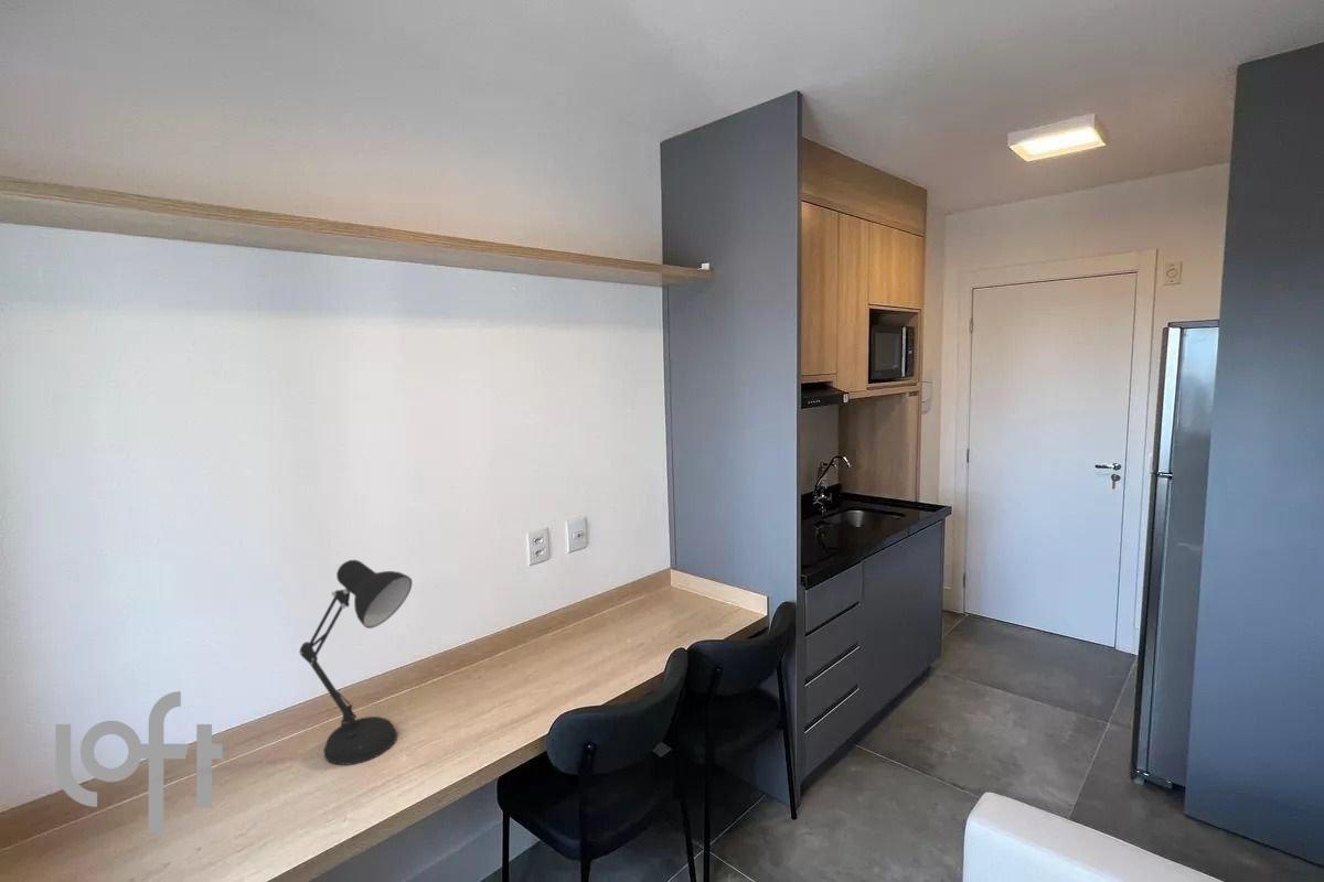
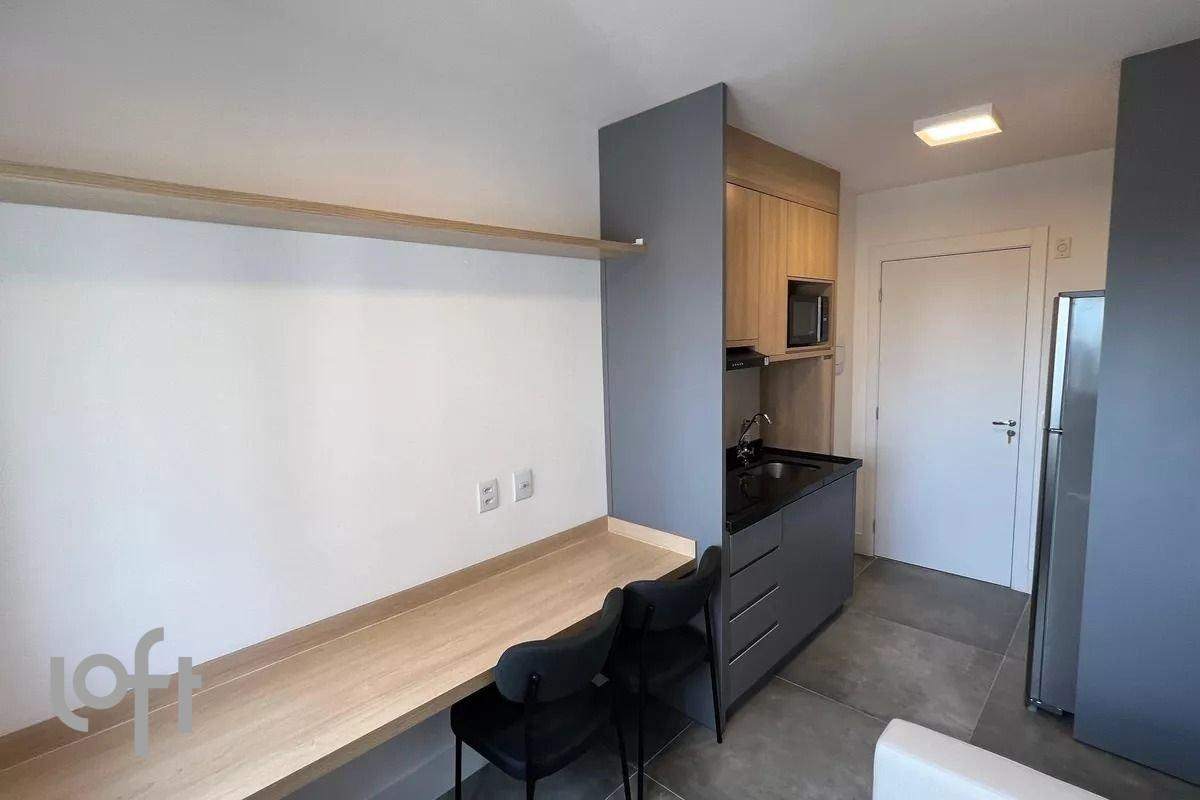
- desk lamp [299,559,414,766]
